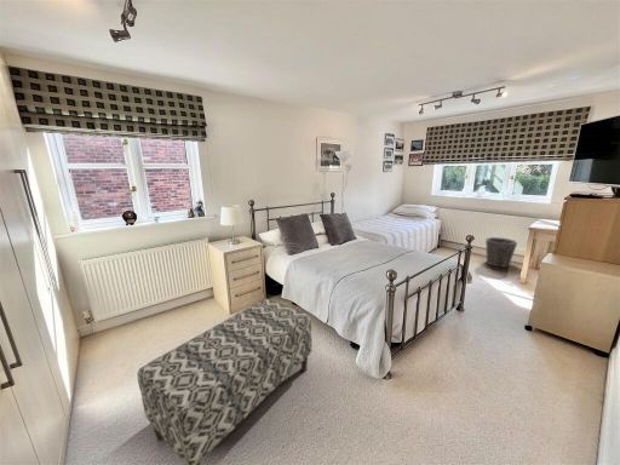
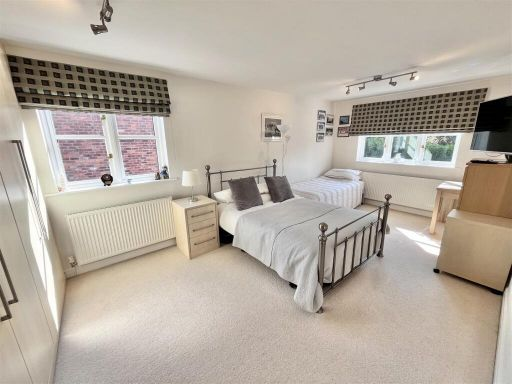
- waste bin [484,236,518,269]
- bench [137,298,312,465]
